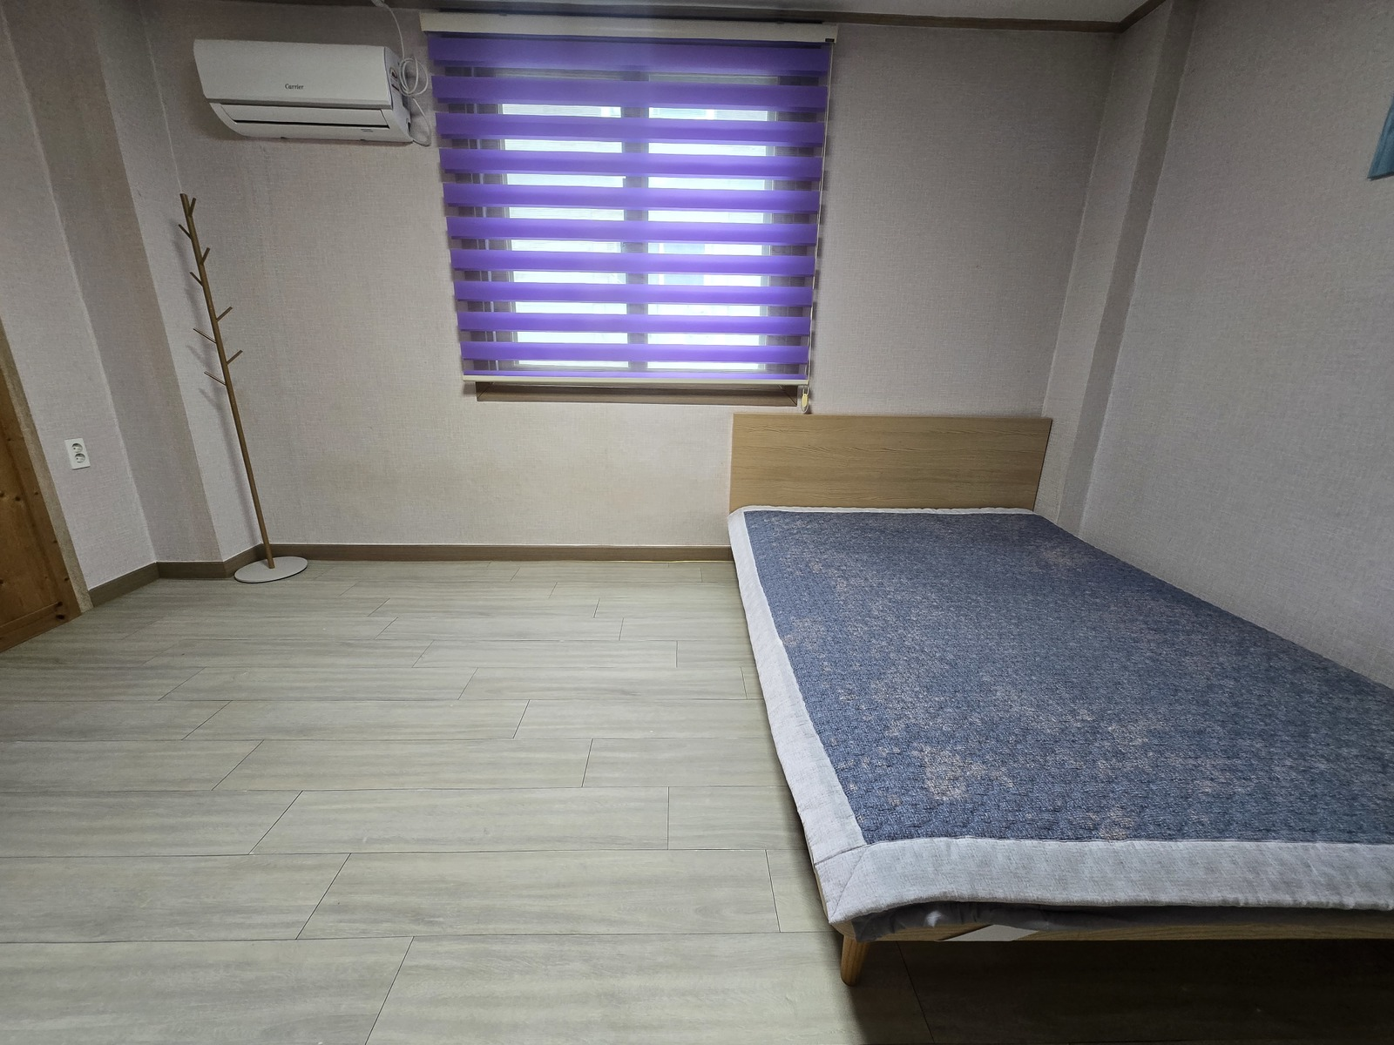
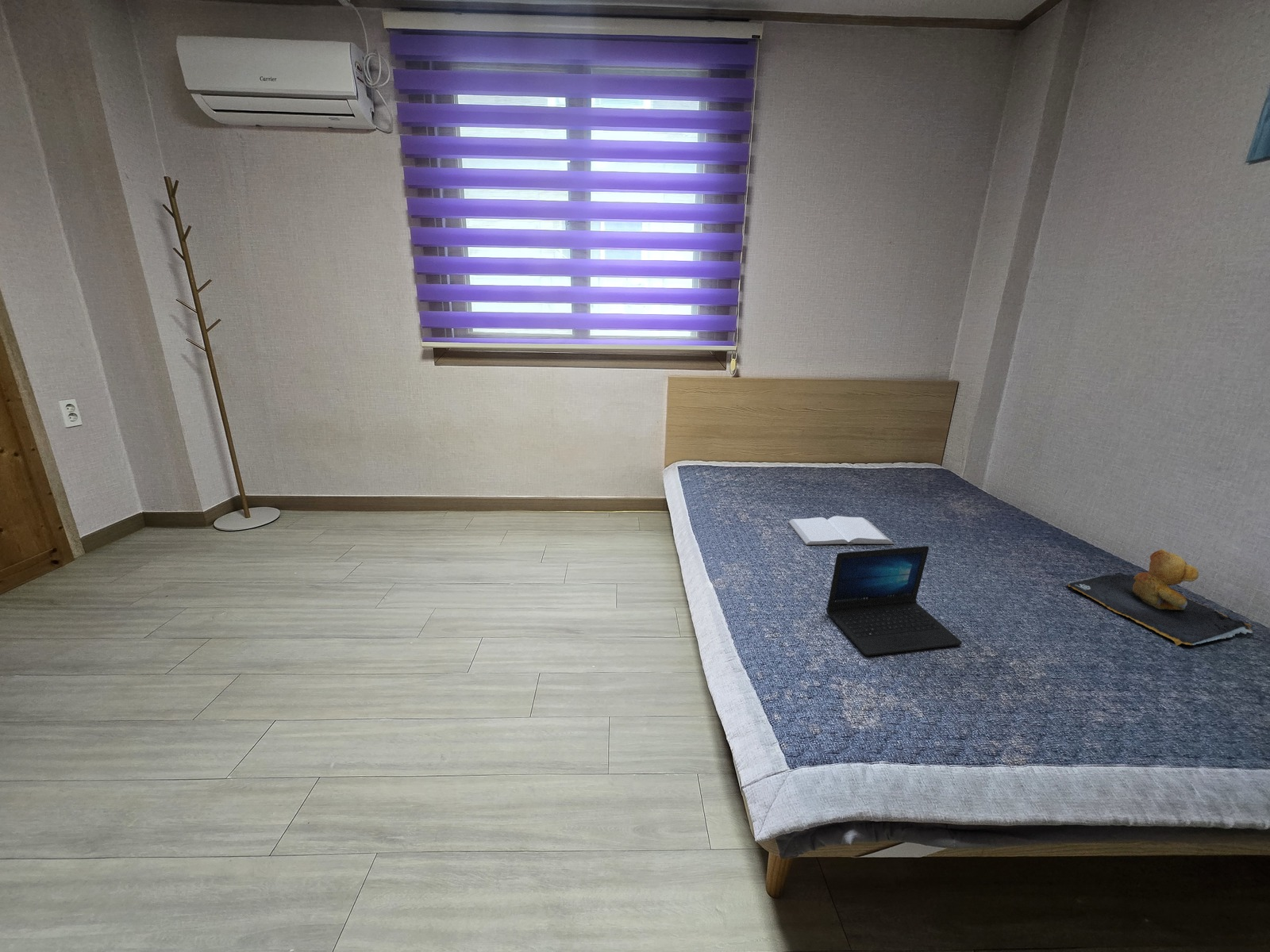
+ teddy bear [1065,549,1253,646]
+ laptop [825,545,963,657]
+ book [787,515,895,546]
